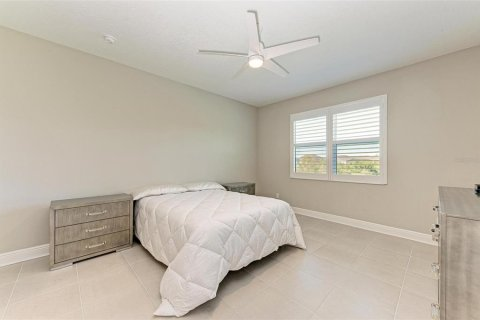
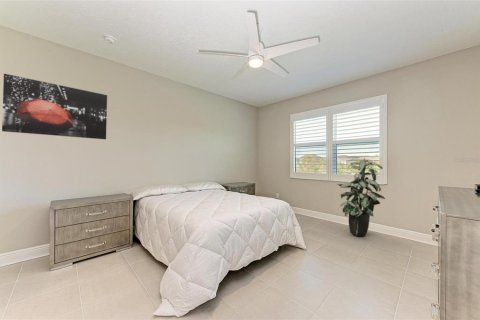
+ wall art [1,73,108,140]
+ indoor plant [336,155,386,237]
